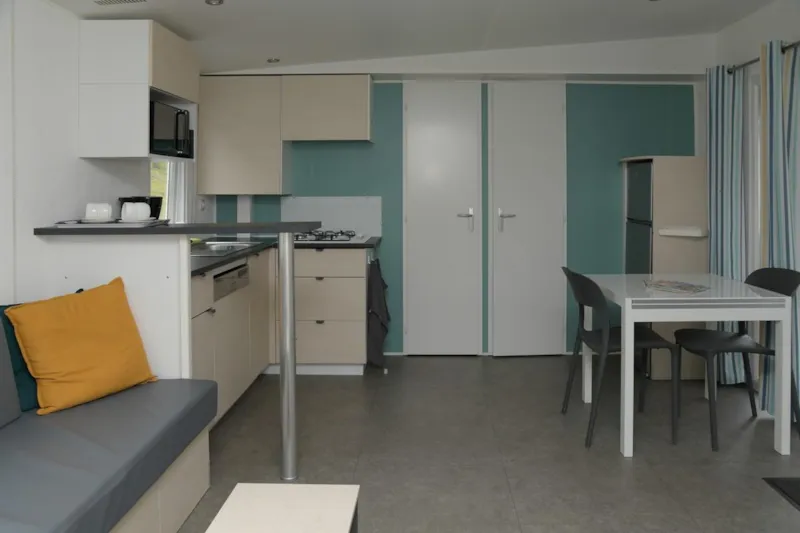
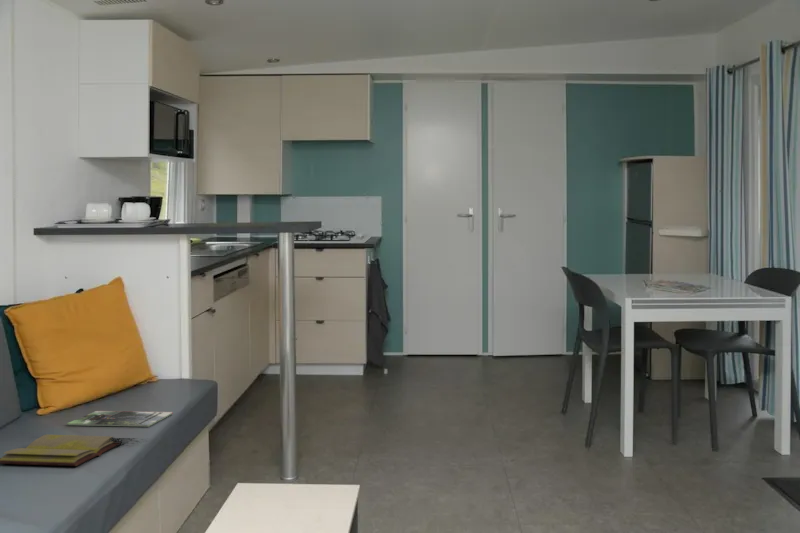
+ magazine [66,410,174,428]
+ diary [0,434,122,467]
